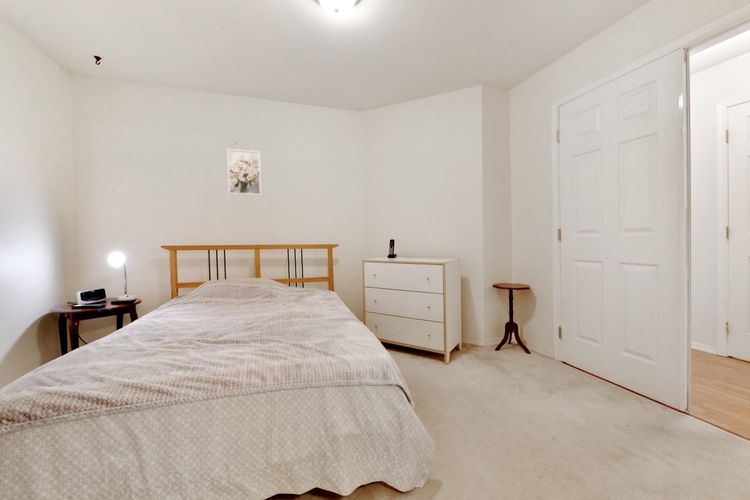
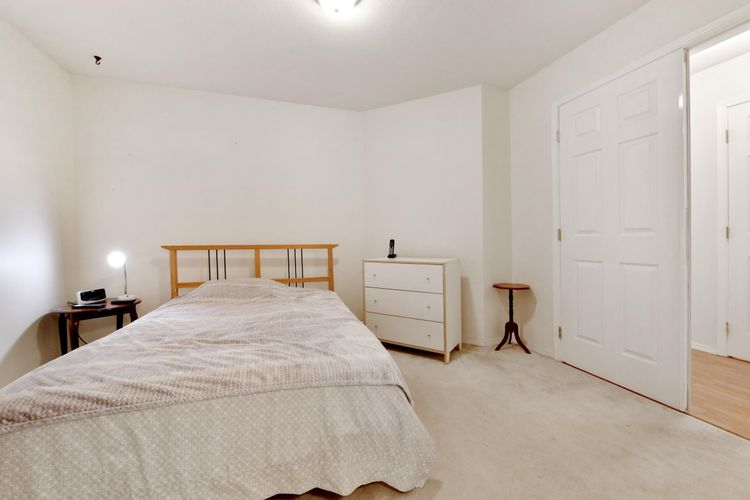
- wall art [226,148,262,196]
